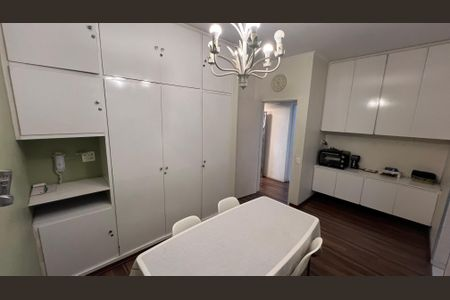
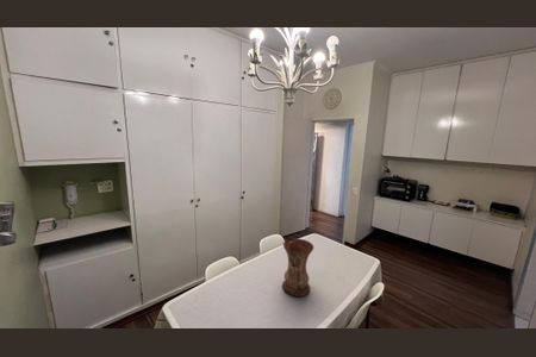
+ vase [281,238,314,298]
